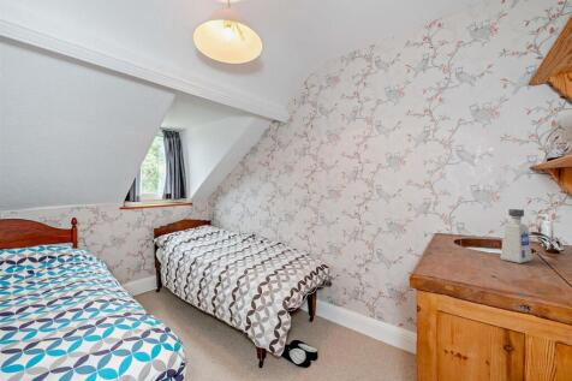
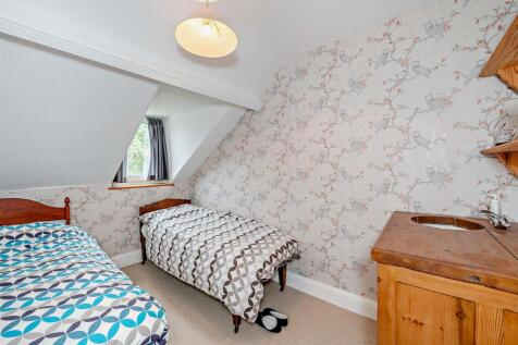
- soap dispenser [500,208,534,264]
